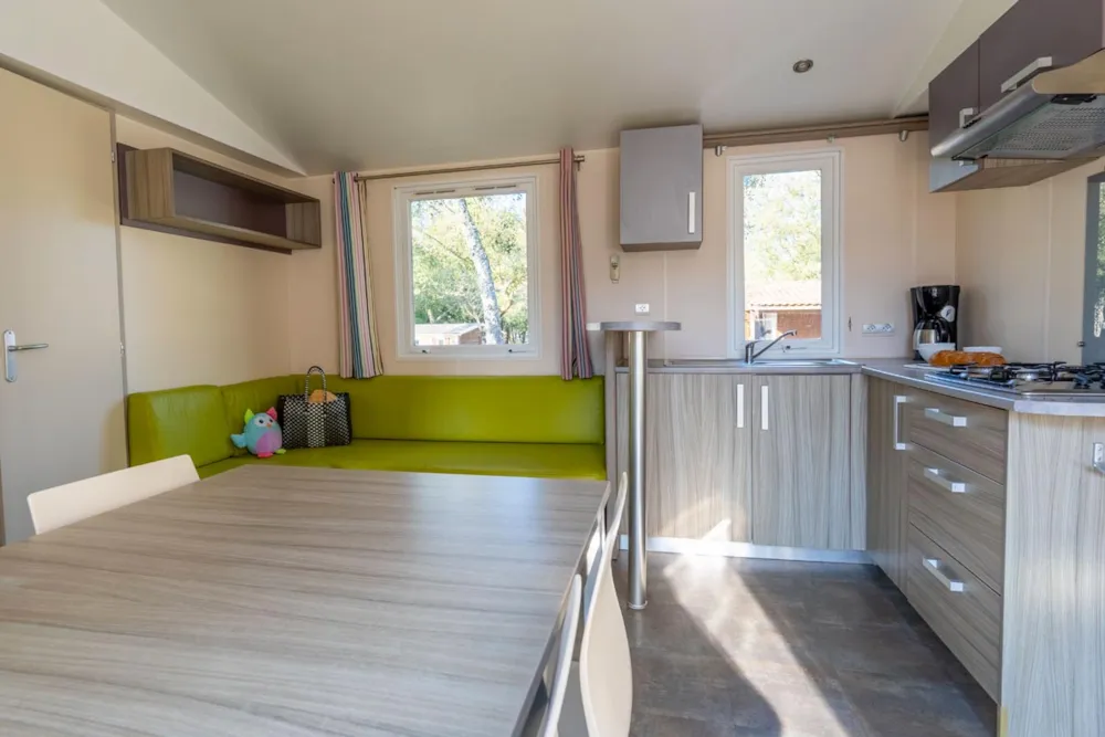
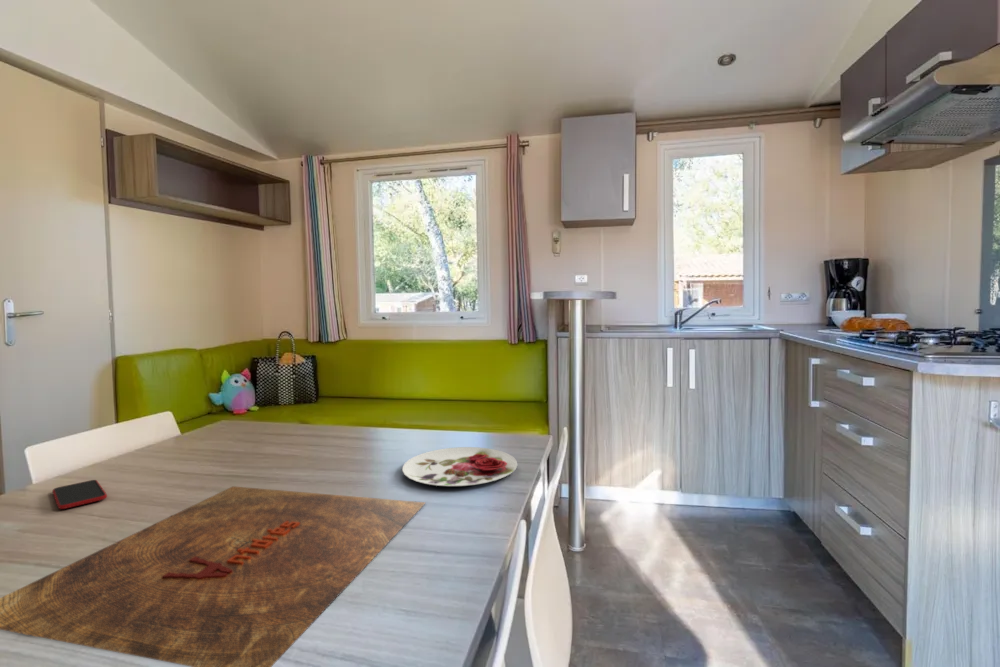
+ placemat [0,485,427,667]
+ plate [401,446,518,487]
+ smartphone [51,479,108,510]
